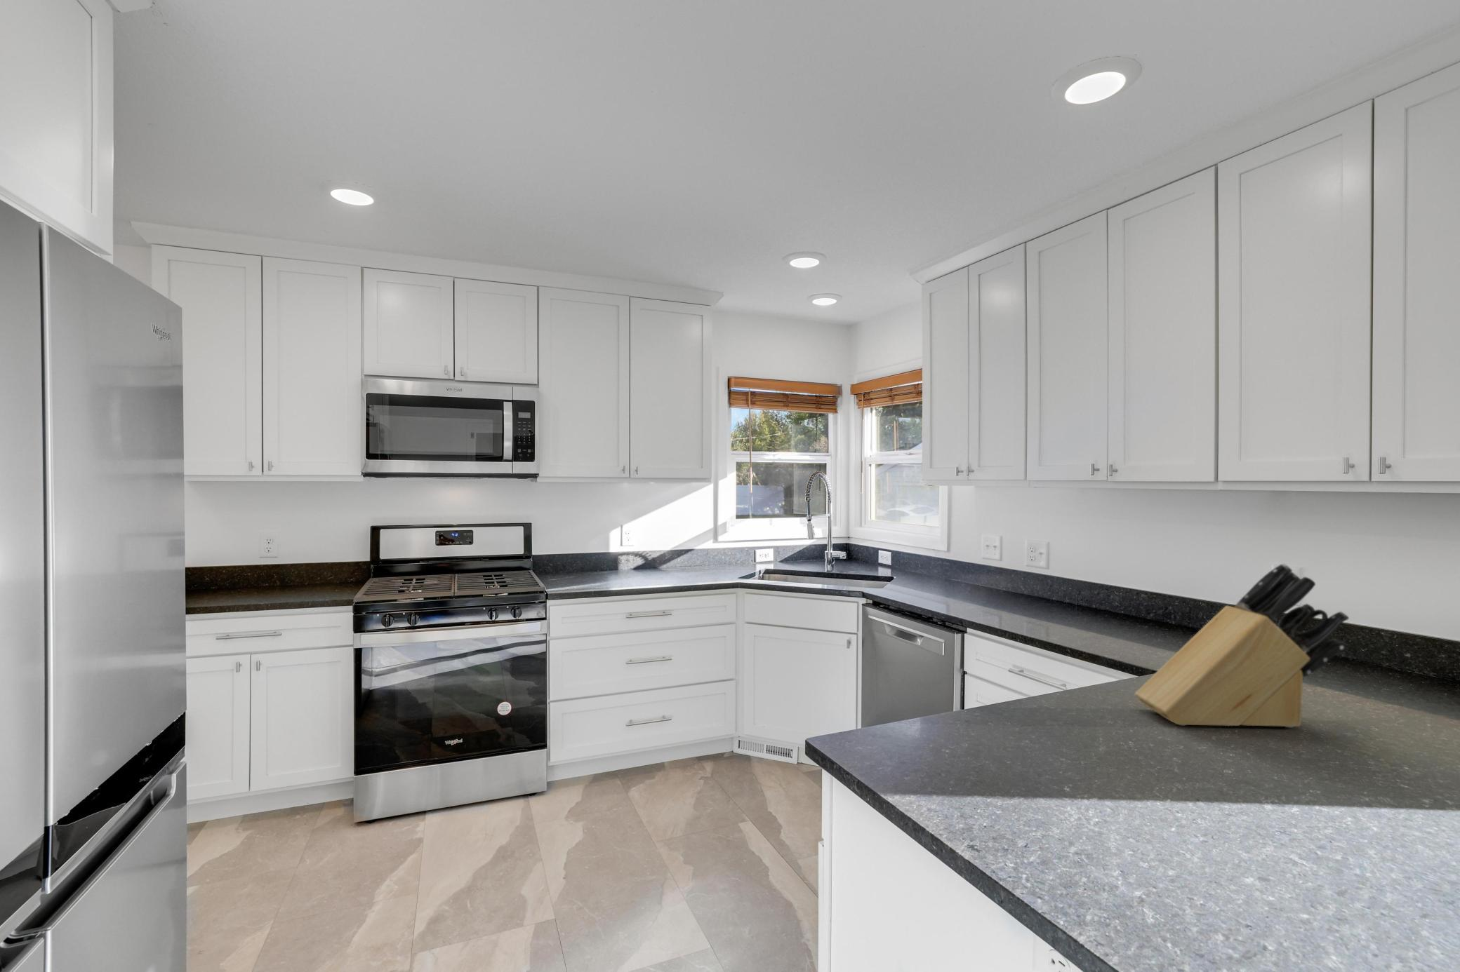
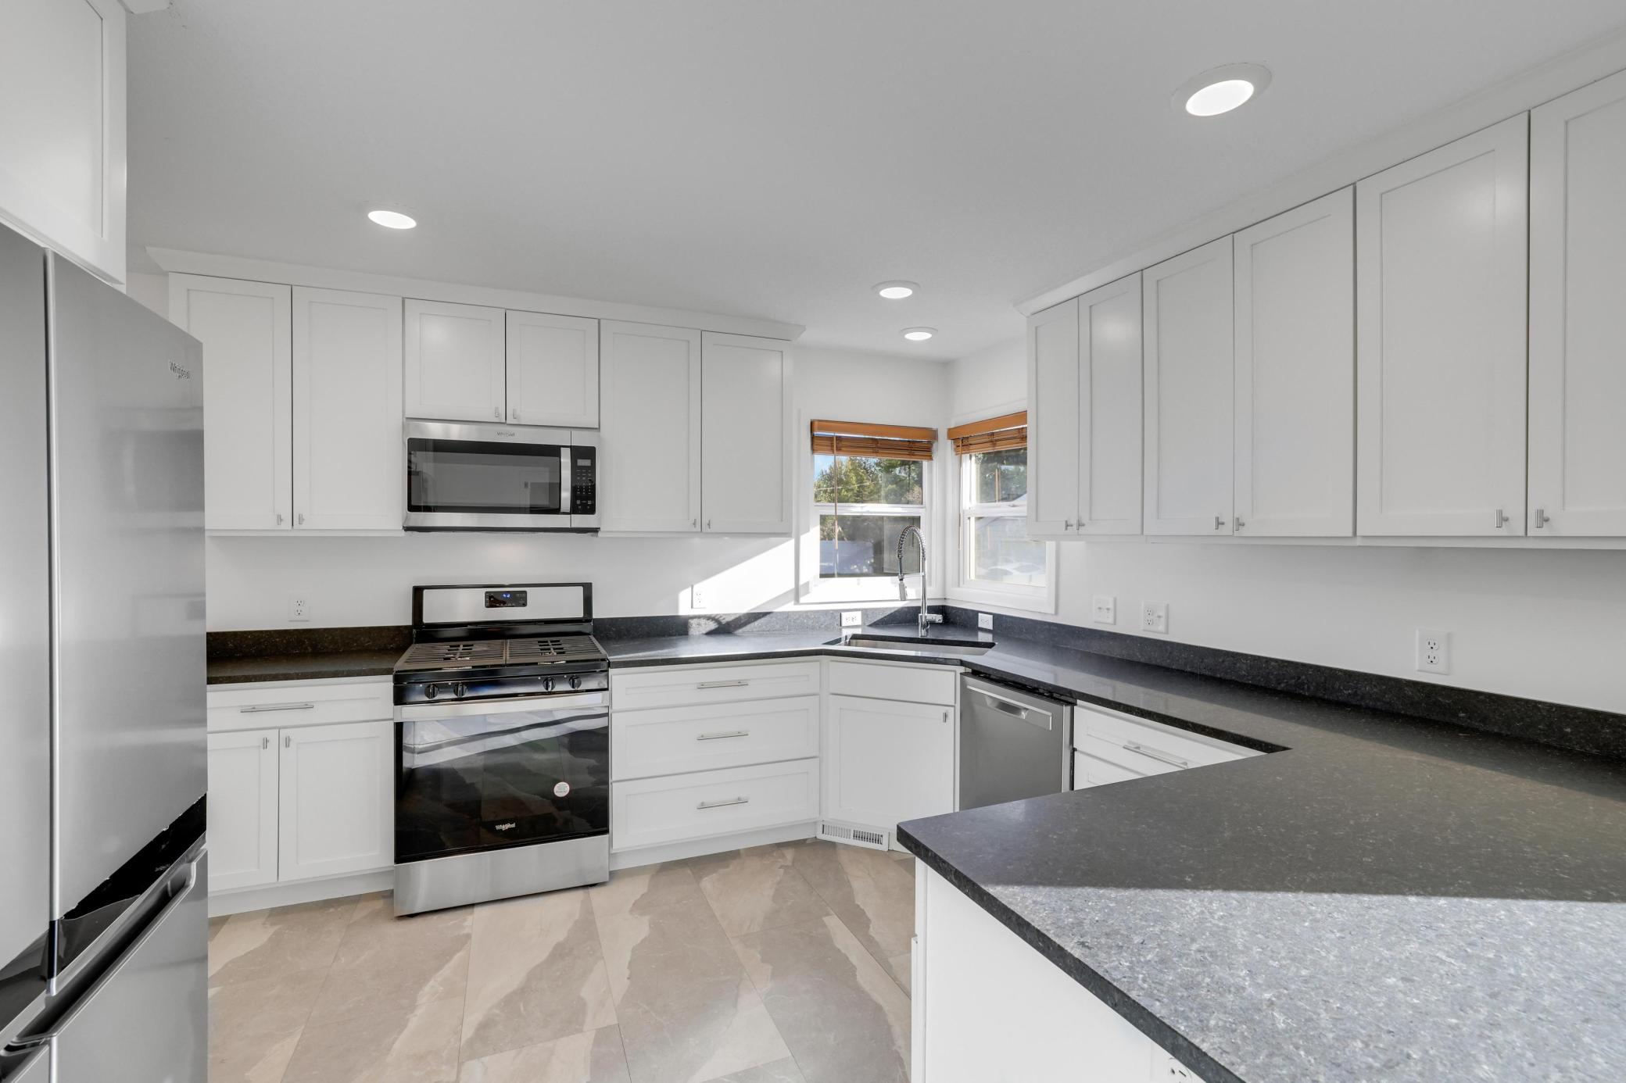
- knife block [1133,562,1349,728]
